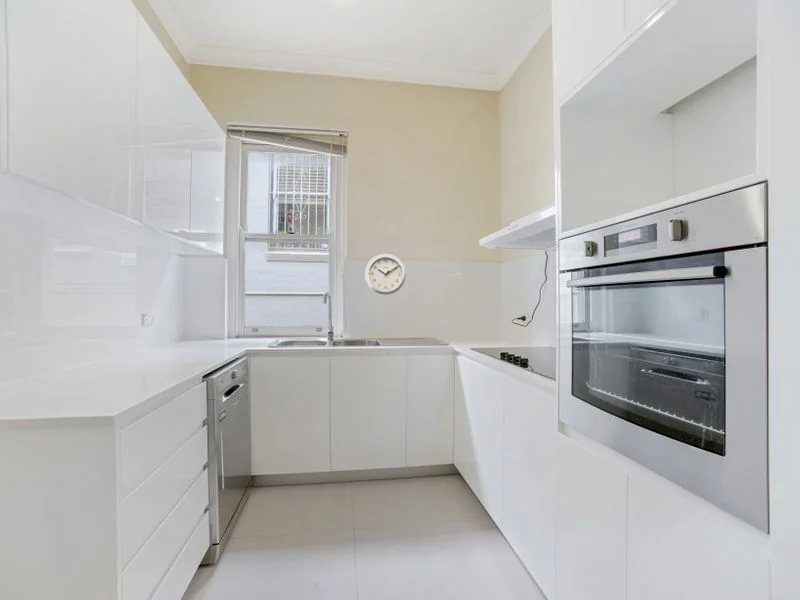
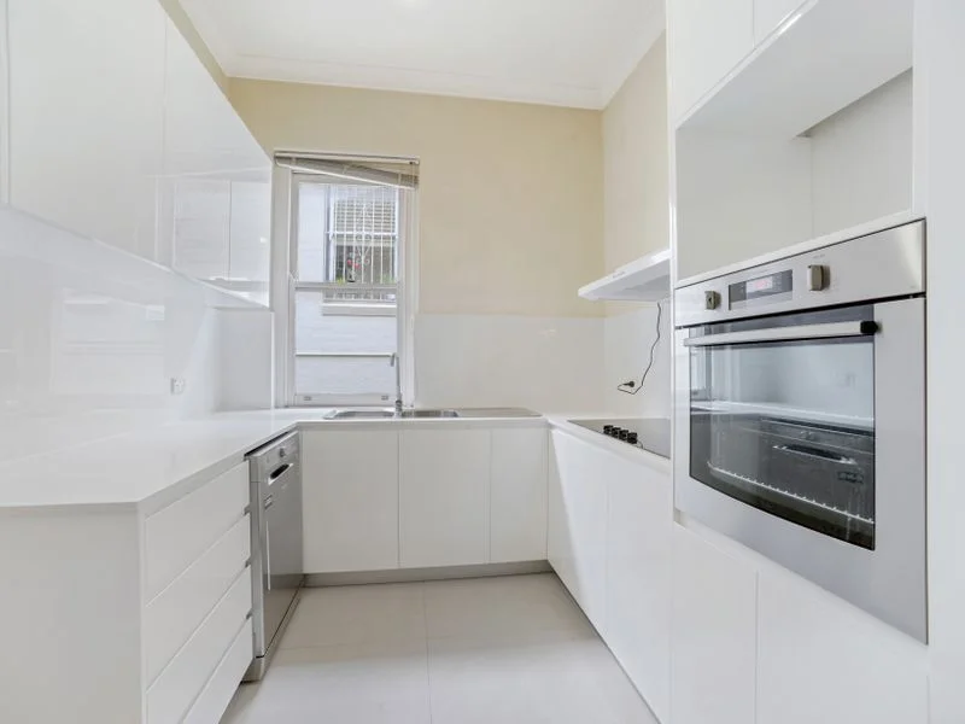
- wall clock [364,253,407,296]
